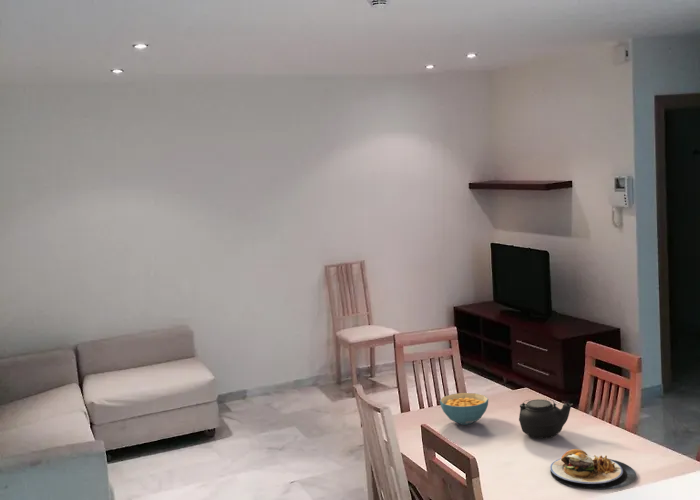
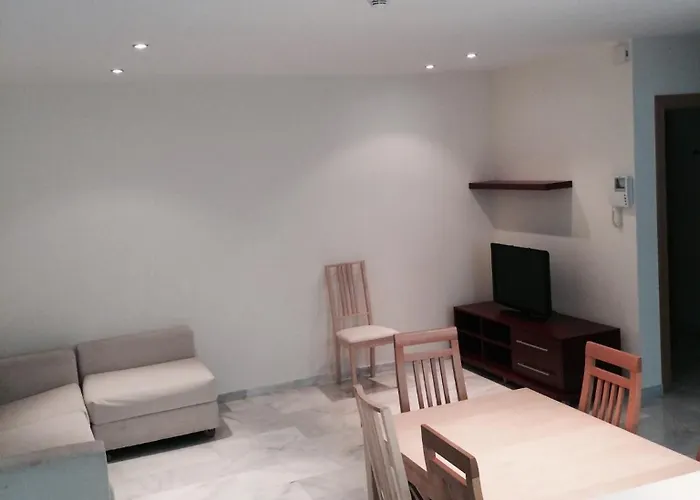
- cereal bowl [439,392,489,426]
- teapot [518,398,574,439]
- plate [549,448,637,491]
